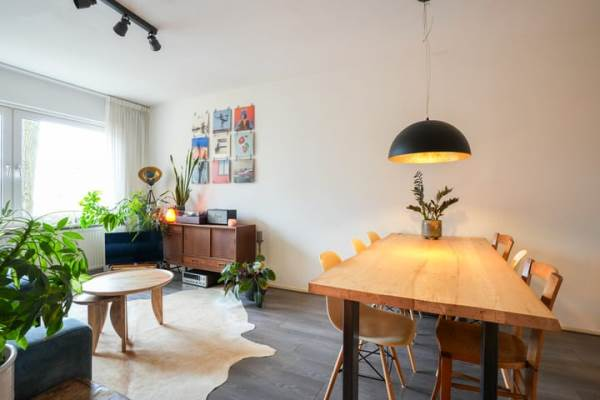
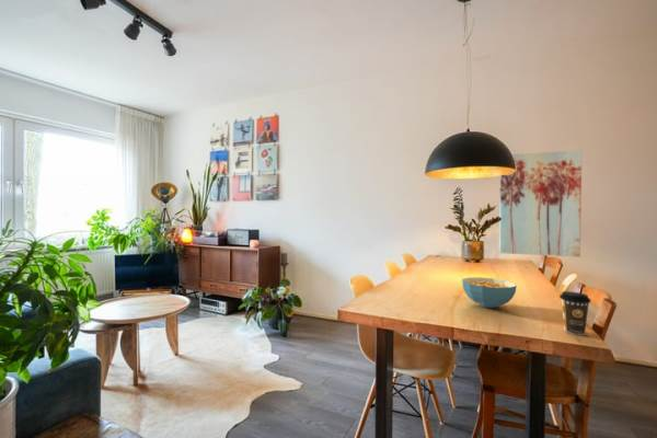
+ coffee cup [558,290,592,336]
+ cereal bowl [461,276,518,309]
+ wall art [498,149,583,258]
